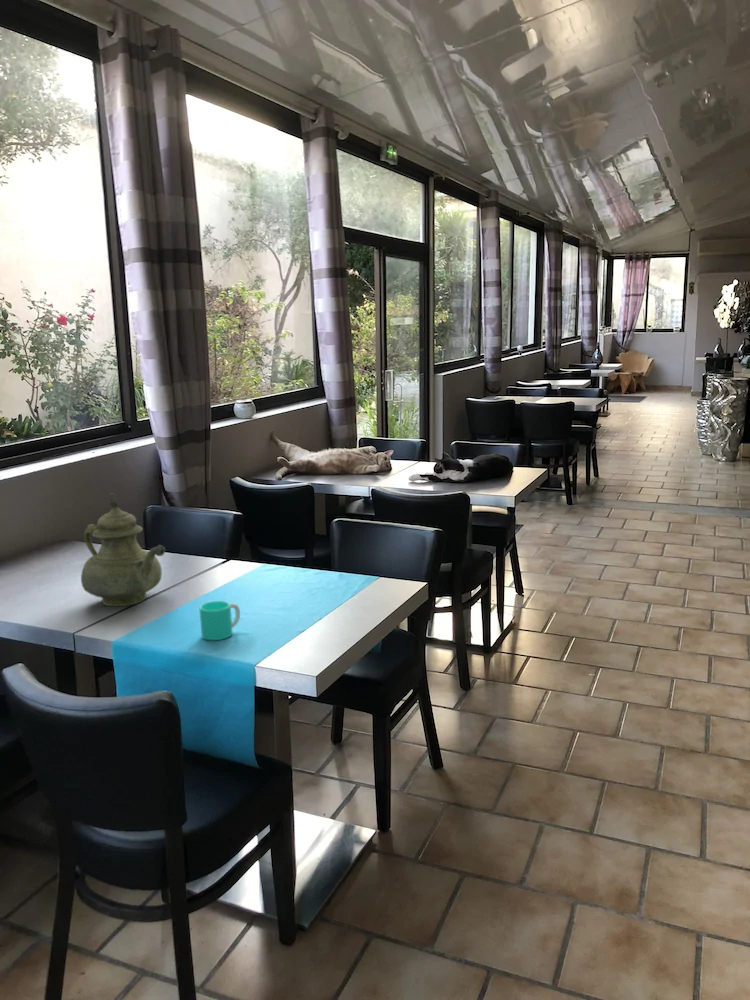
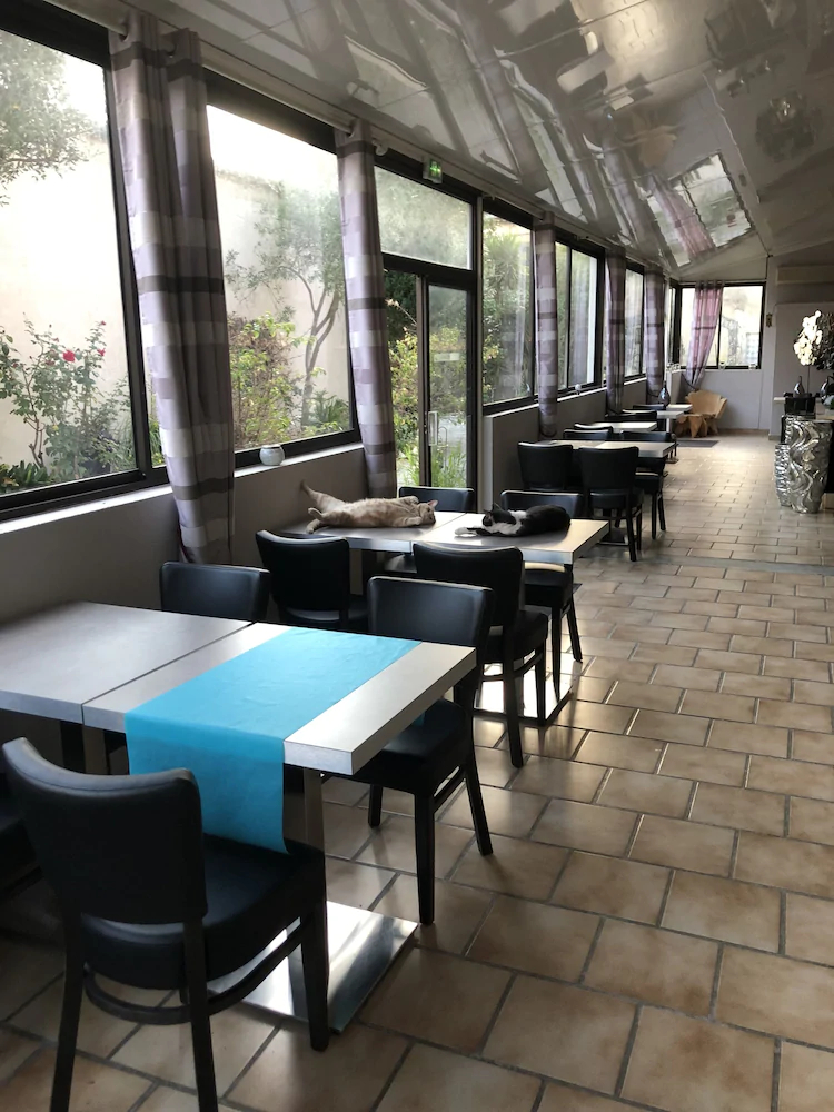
- teapot [80,492,166,607]
- cup [199,600,241,641]
